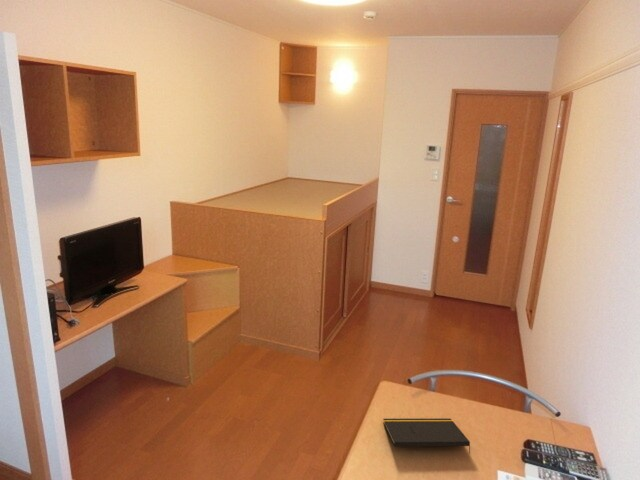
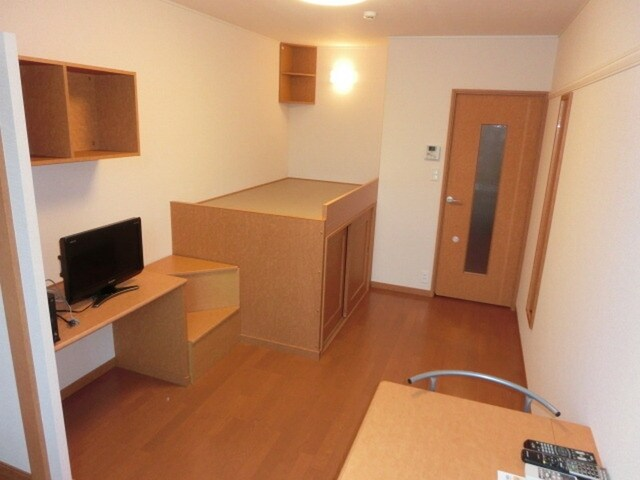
- notepad [382,418,471,454]
